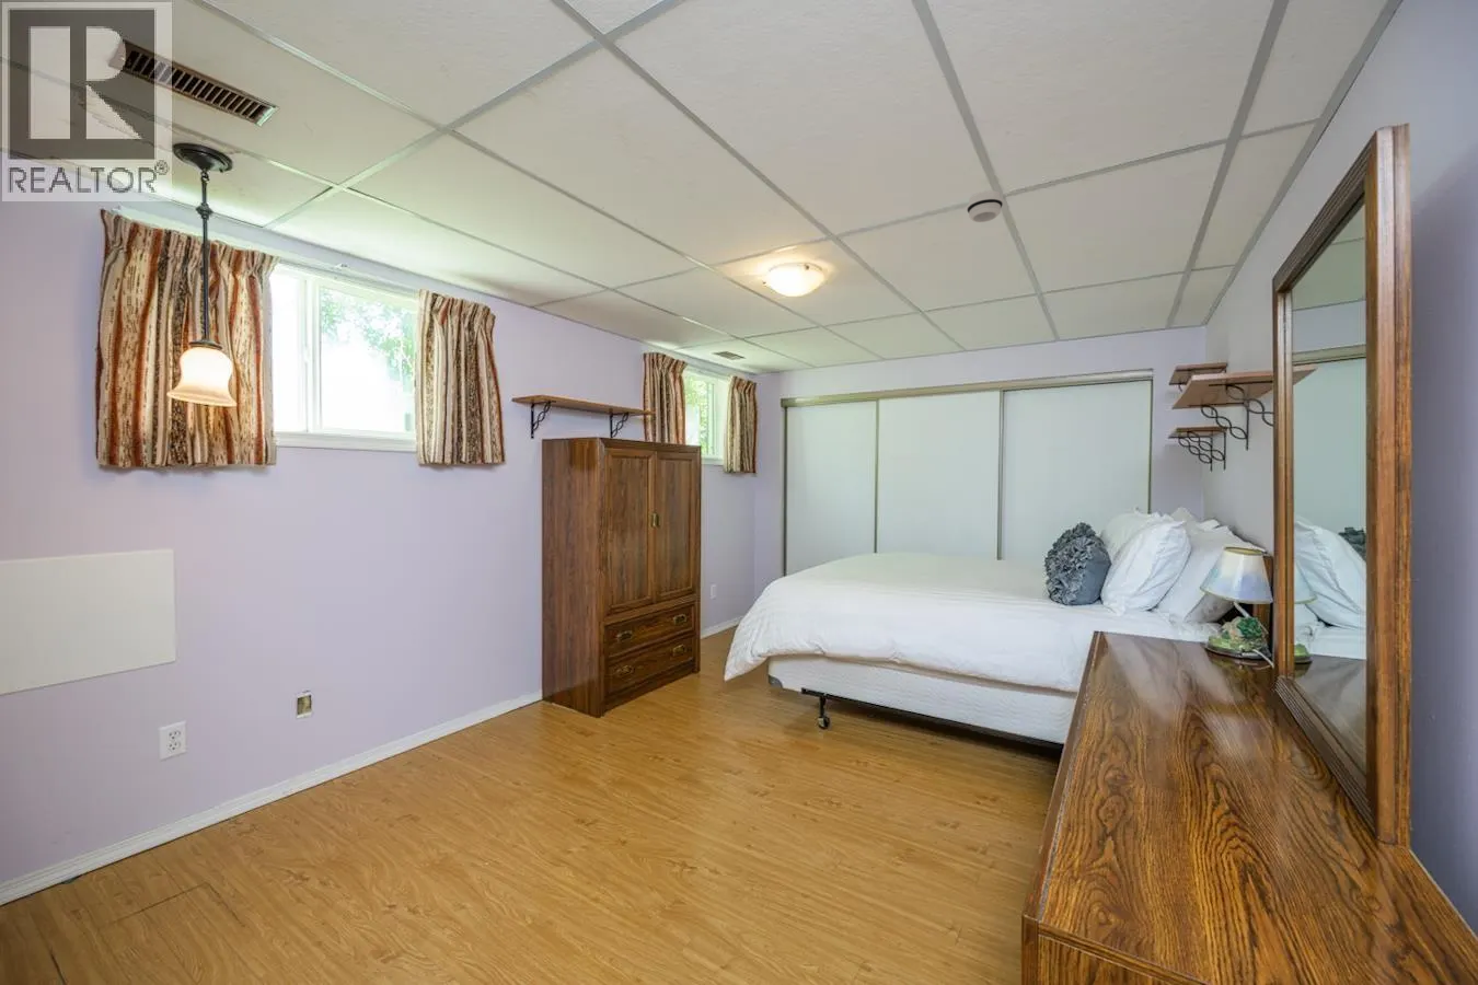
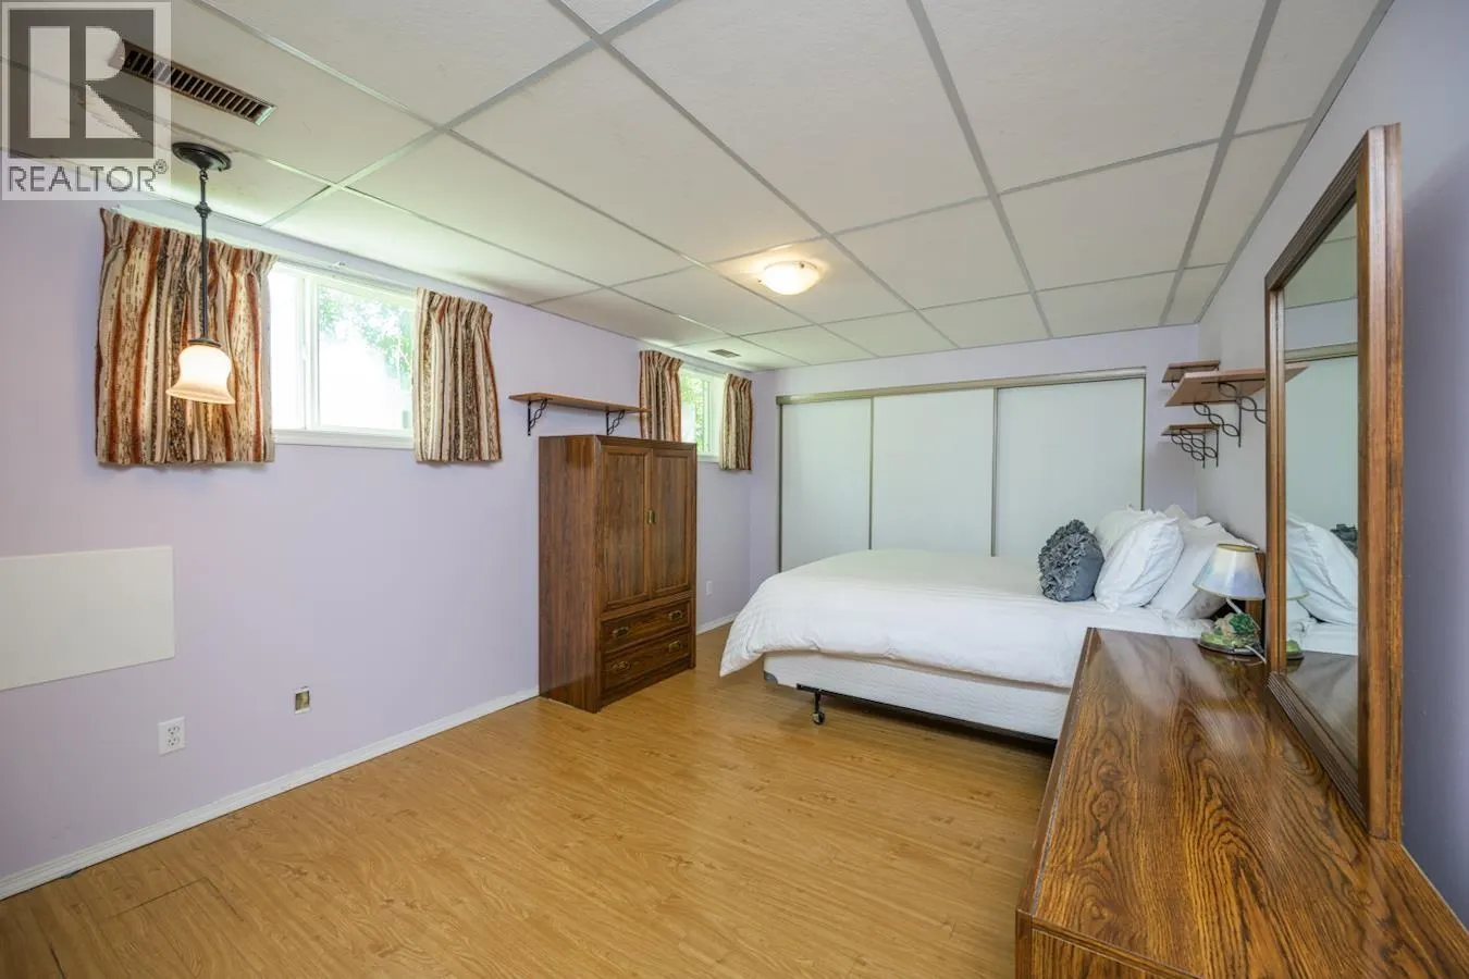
- smoke detector [966,189,1004,223]
